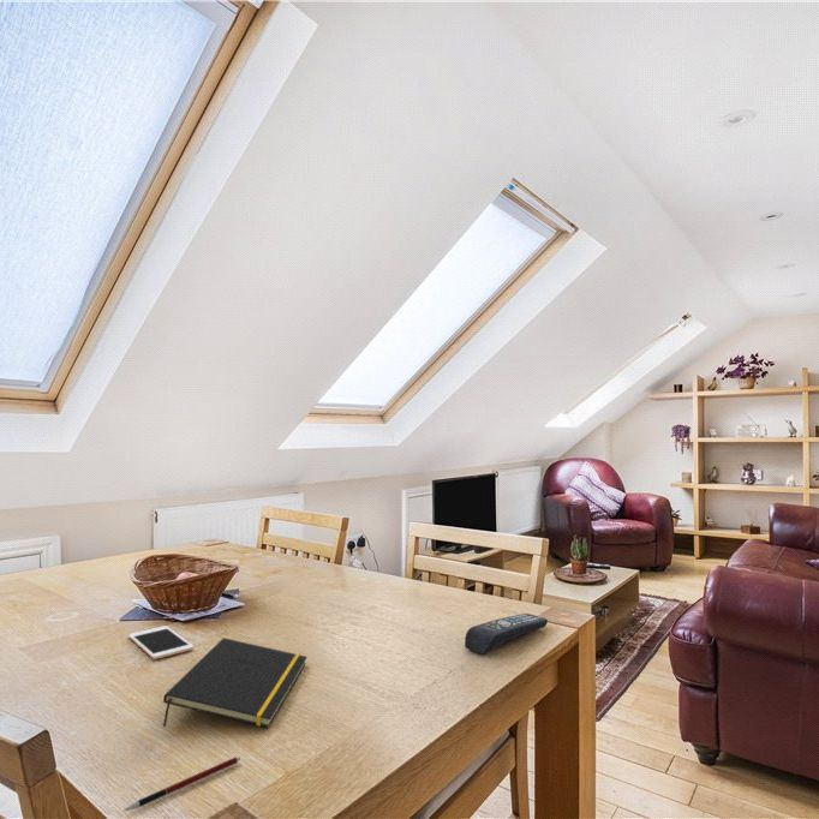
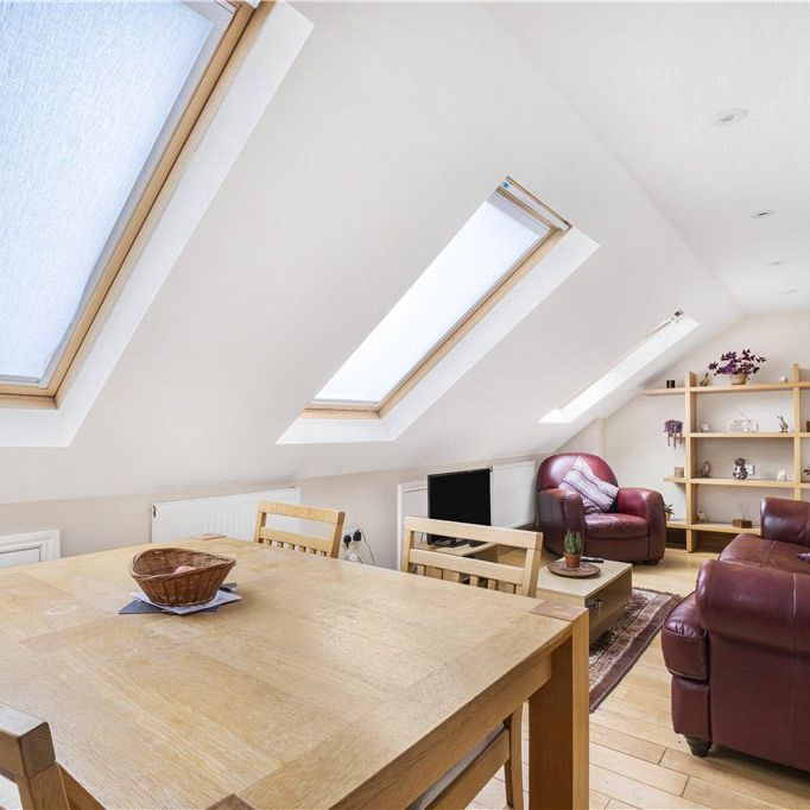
- cell phone [127,624,195,660]
- notepad [162,636,309,729]
- pen [122,755,241,812]
- remote control [464,612,549,654]
